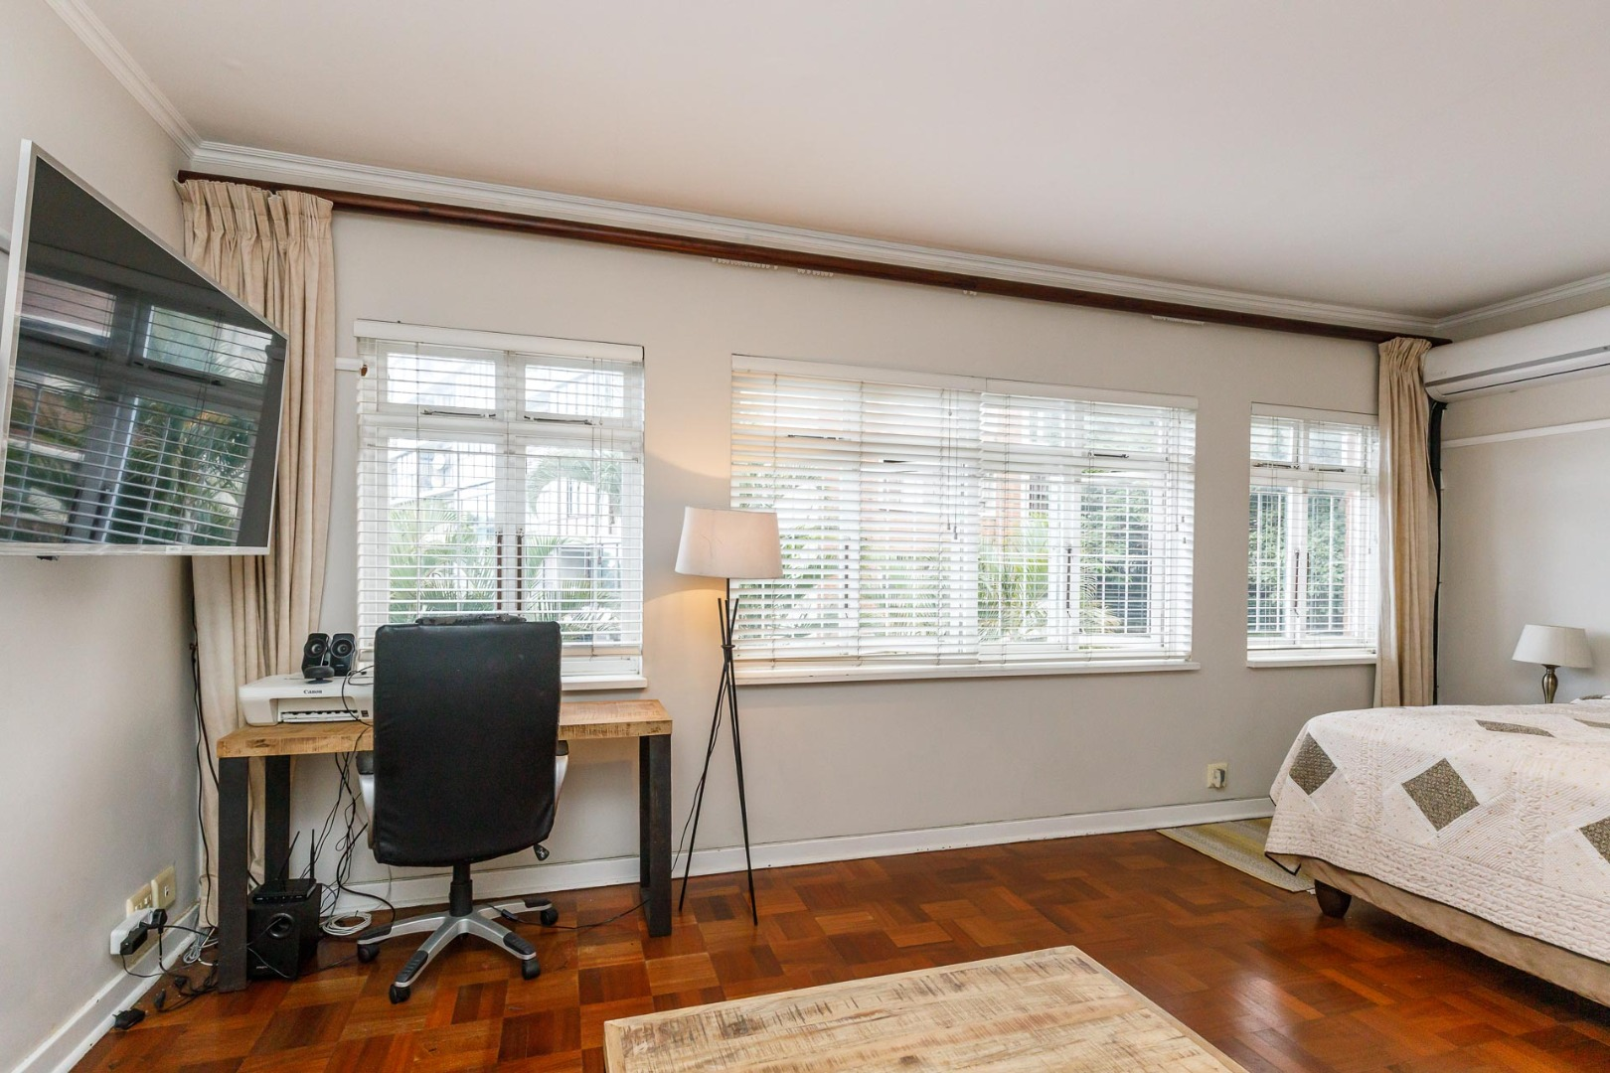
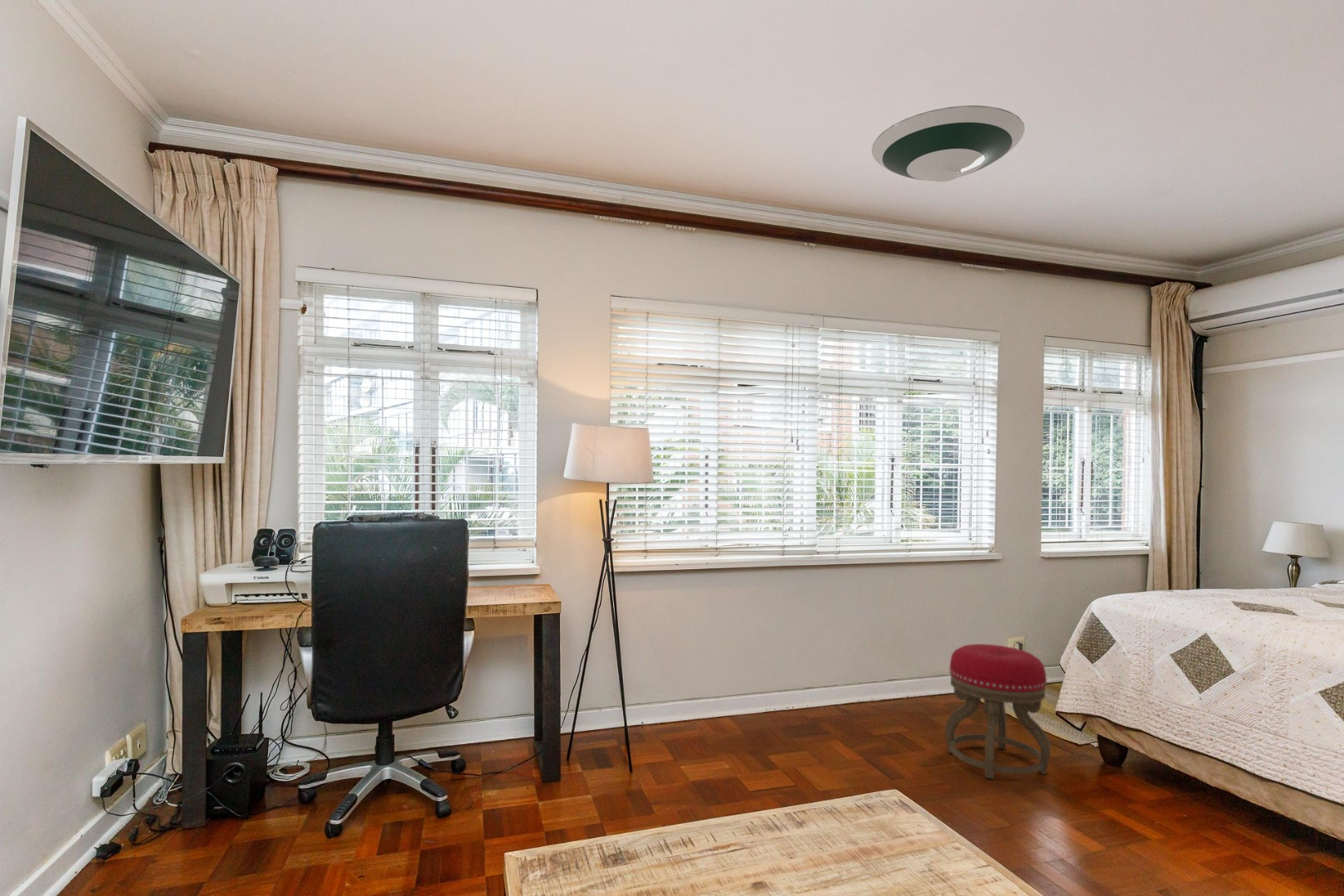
+ stool [944,643,1051,780]
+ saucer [871,105,1025,183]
